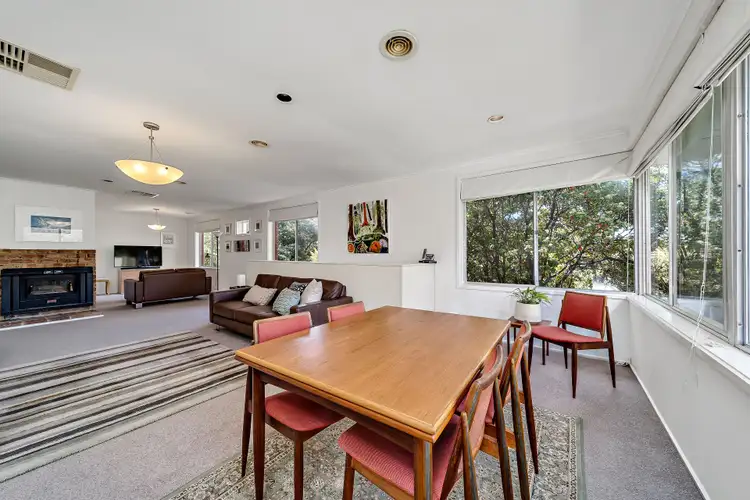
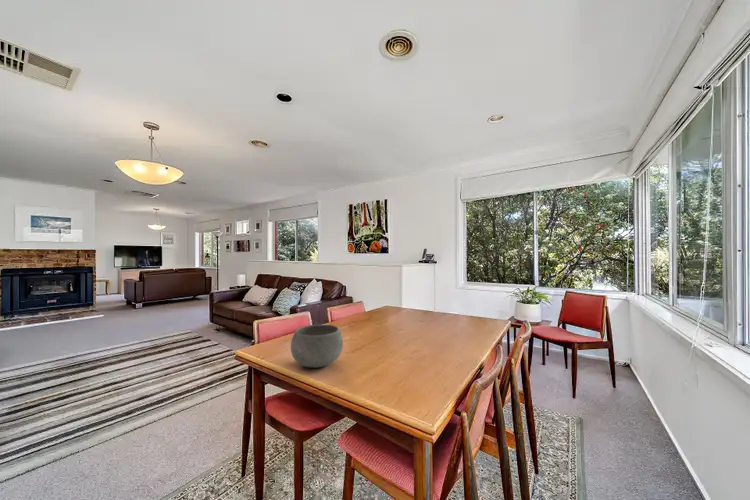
+ bowl [290,324,344,369]
